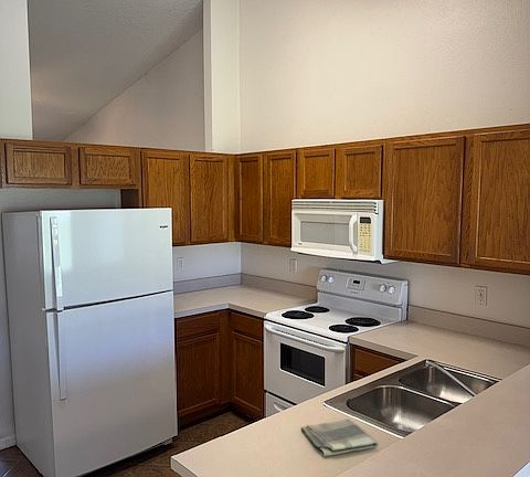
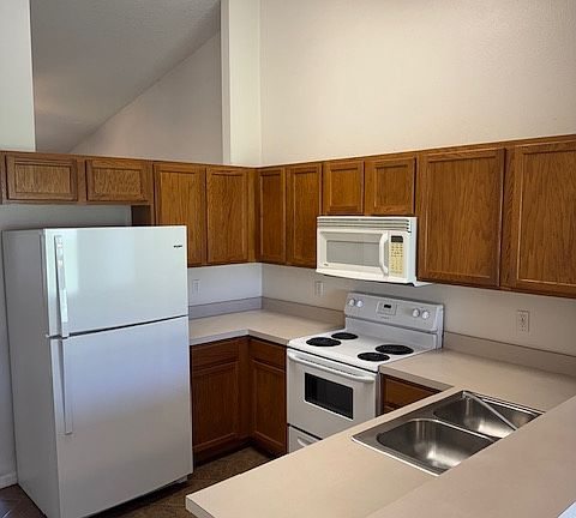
- dish towel [300,418,379,457]
